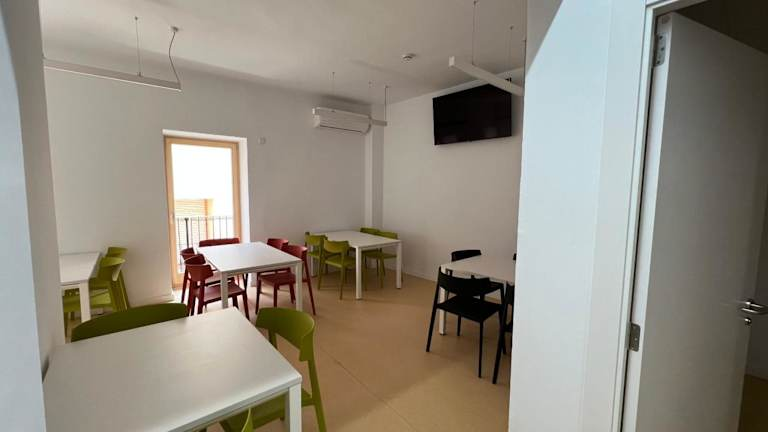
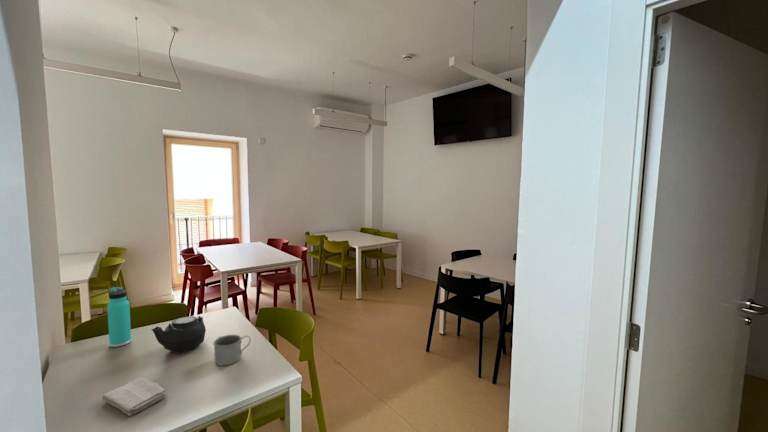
+ mug [212,334,252,366]
+ washcloth [101,376,168,417]
+ thermos bottle [106,286,132,348]
+ teapot [150,315,207,353]
